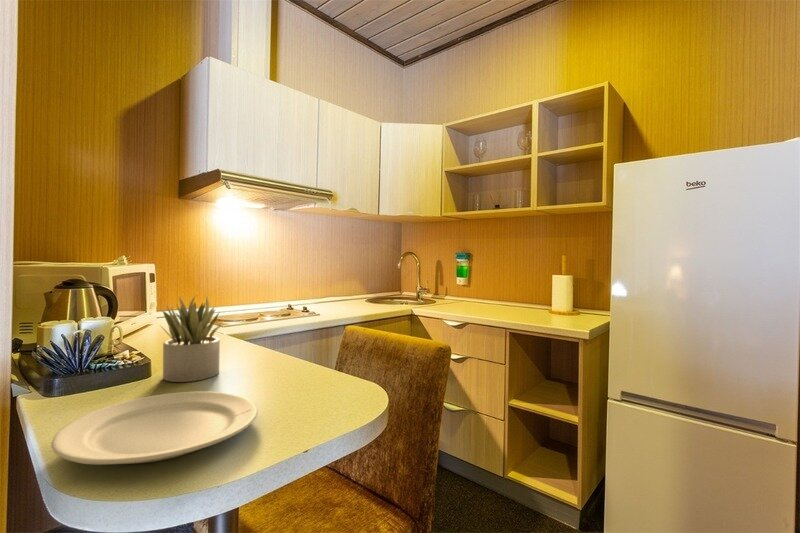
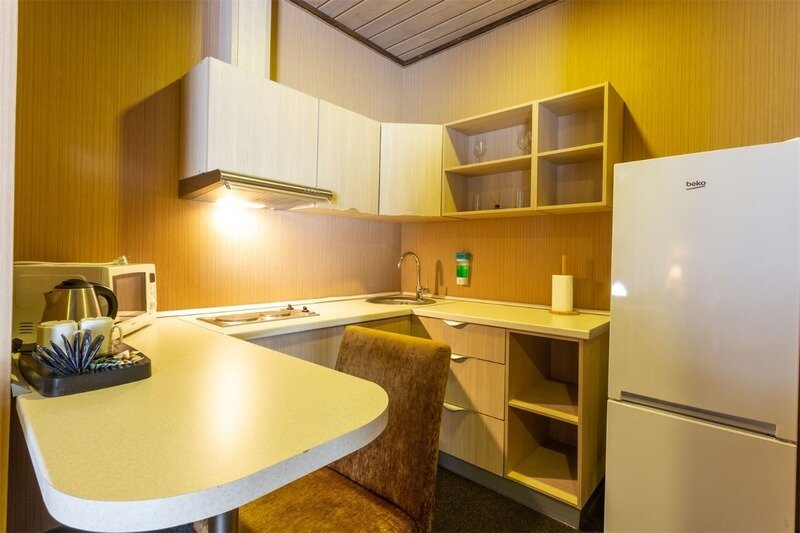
- chinaware [50,390,259,466]
- succulent plant [158,294,223,383]
